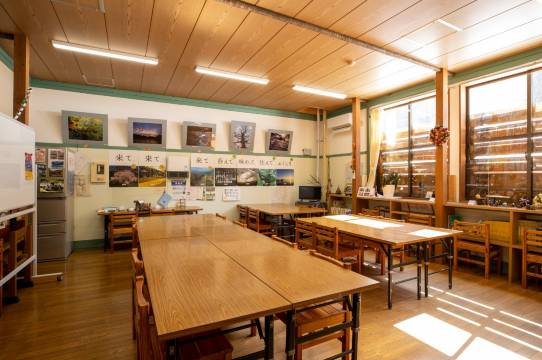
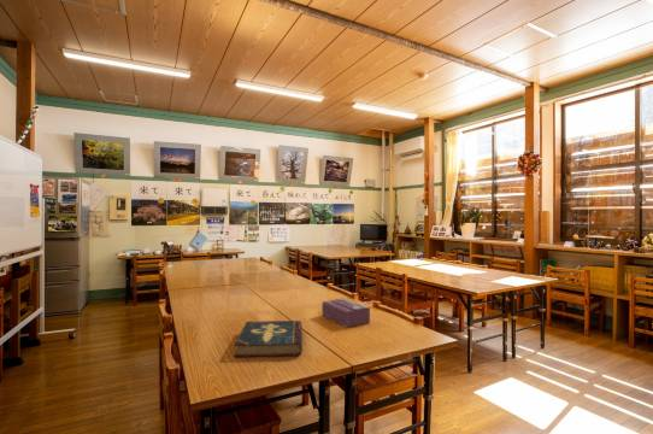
+ tissue box [320,297,371,328]
+ book [233,319,304,358]
